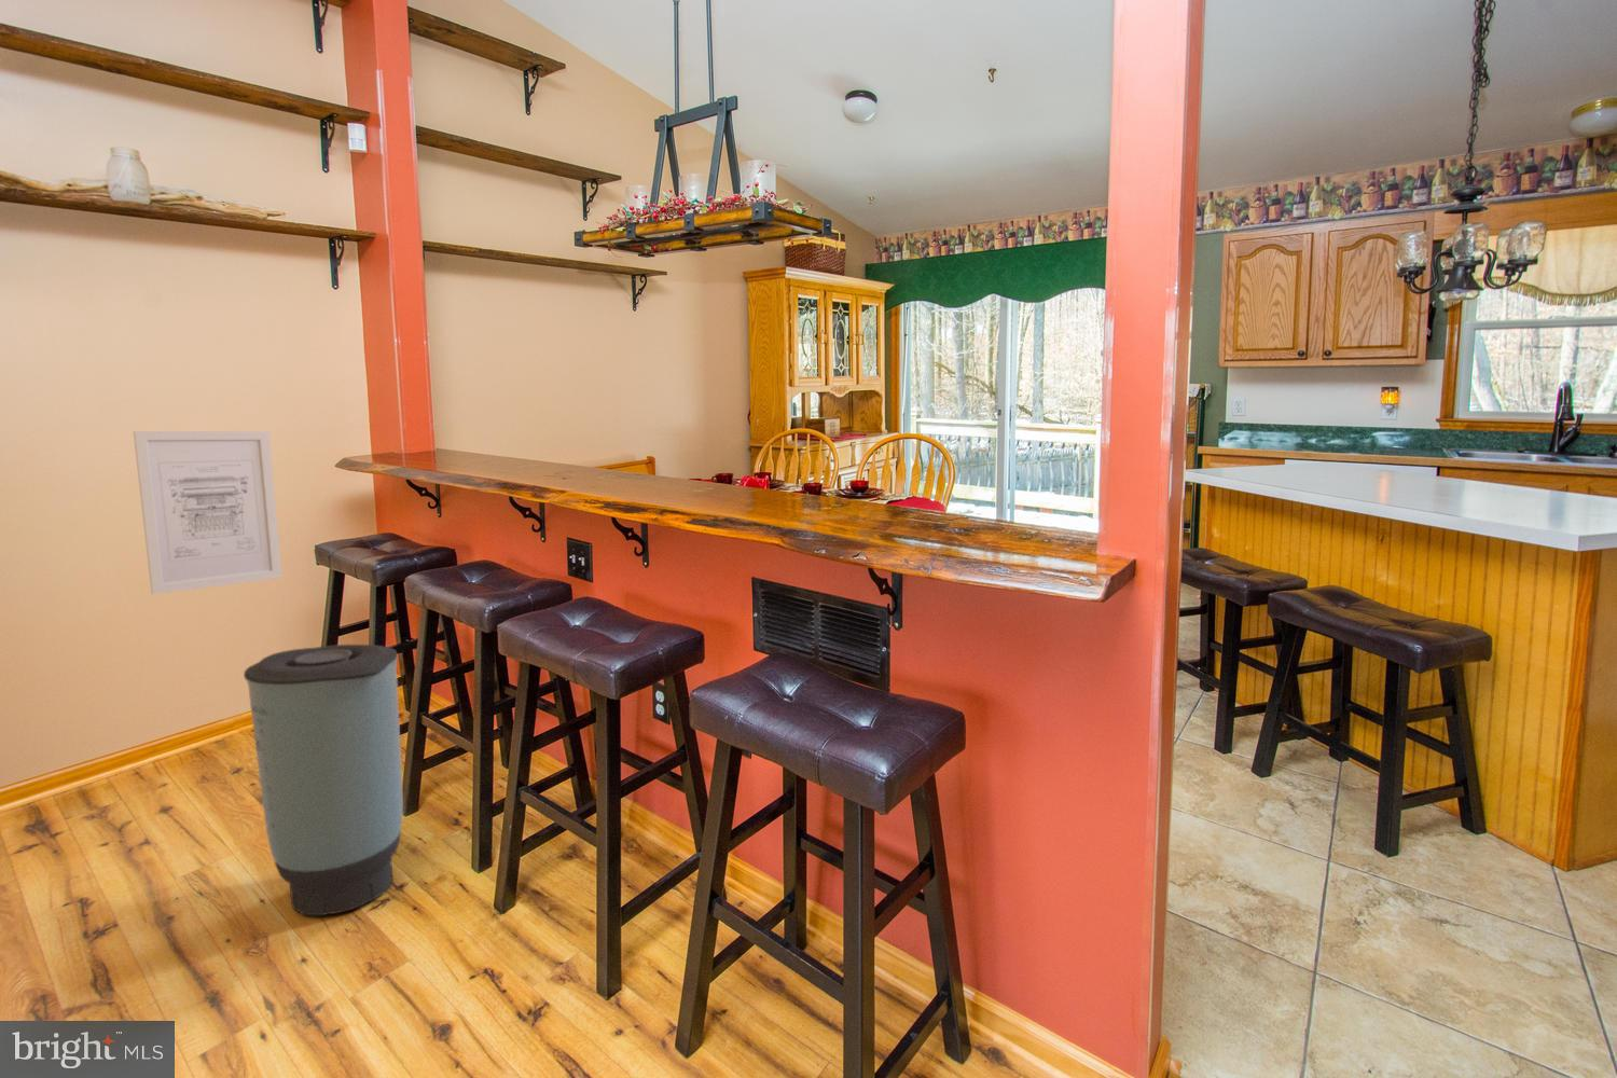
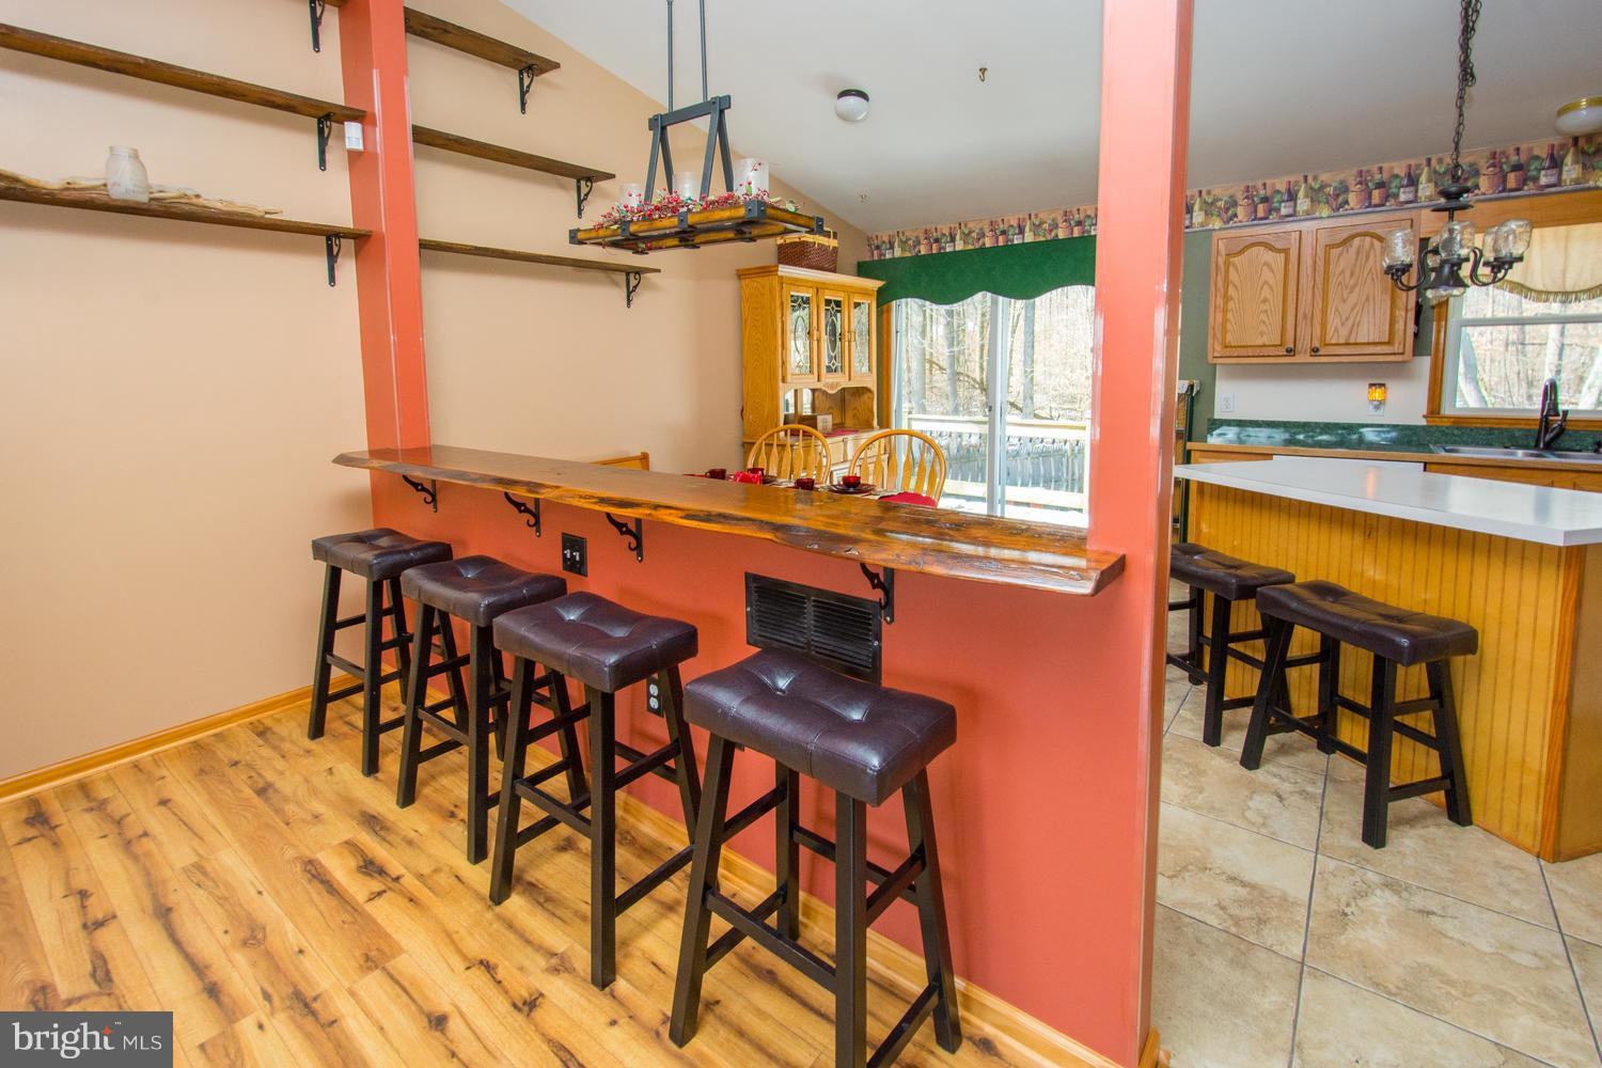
- wall art [132,431,284,596]
- trash can [243,644,404,917]
